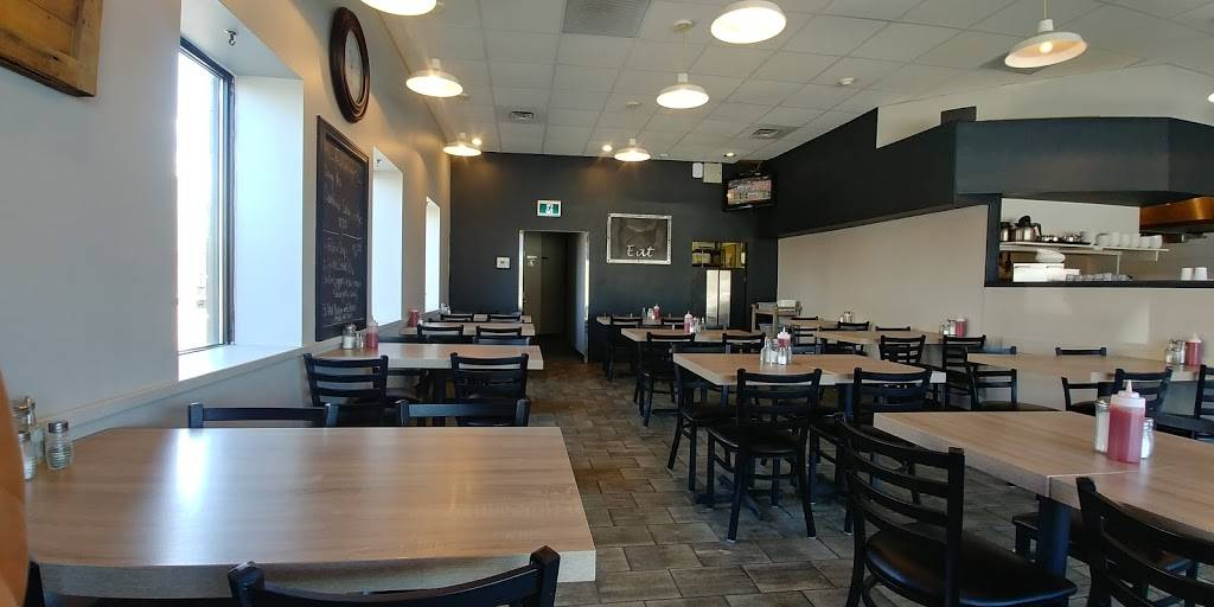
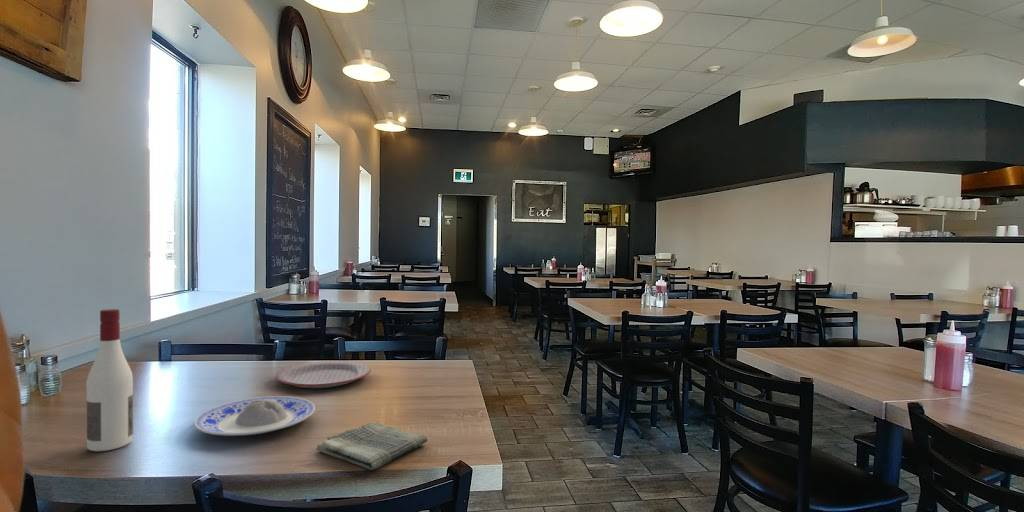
+ dish towel [316,421,428,471]
+ plate [193,395,316,437]
+ alcohol [86,308,134,452]
+ plate [274,360,372,389]
